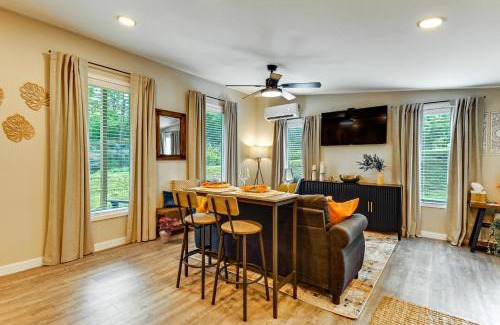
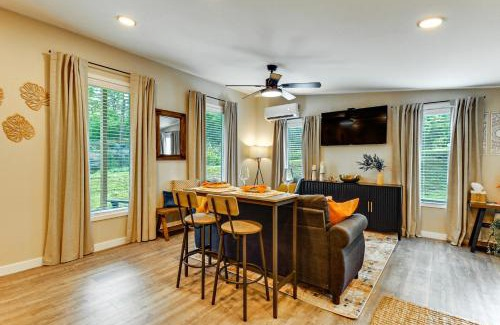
- potted plant [156,216,180,244]
